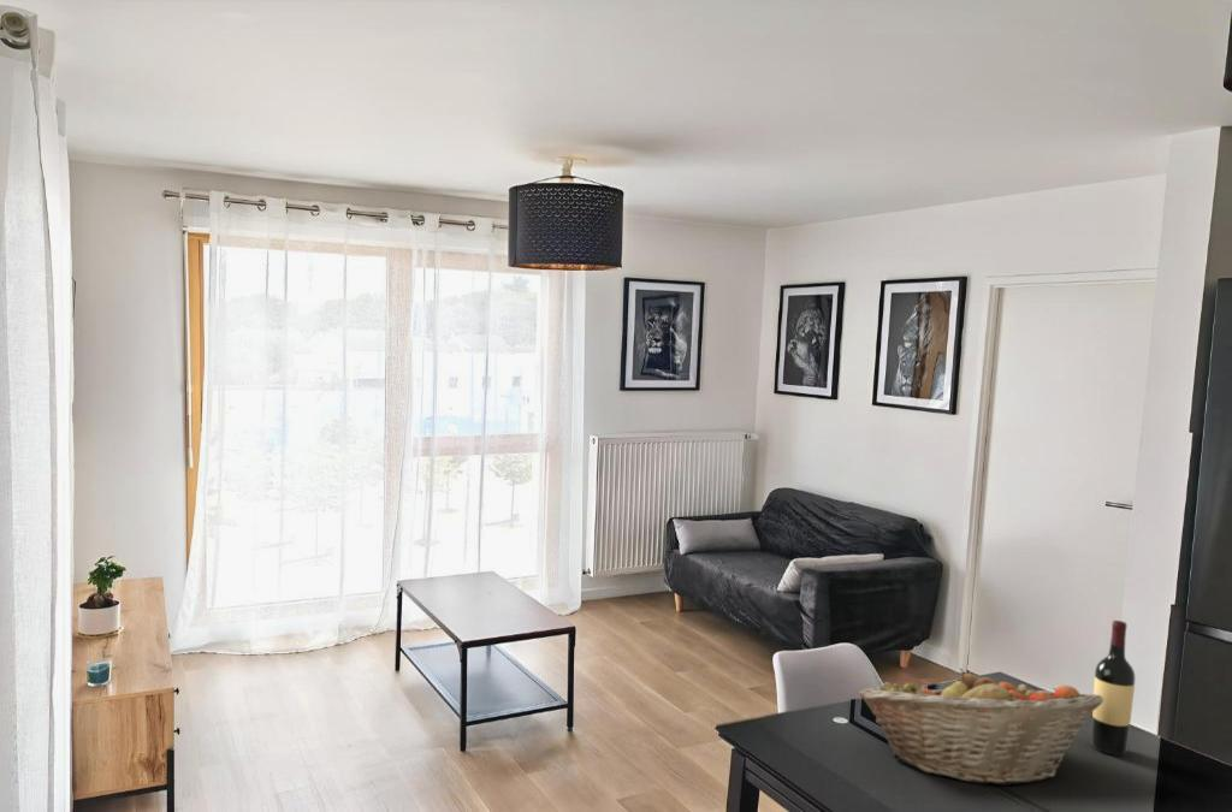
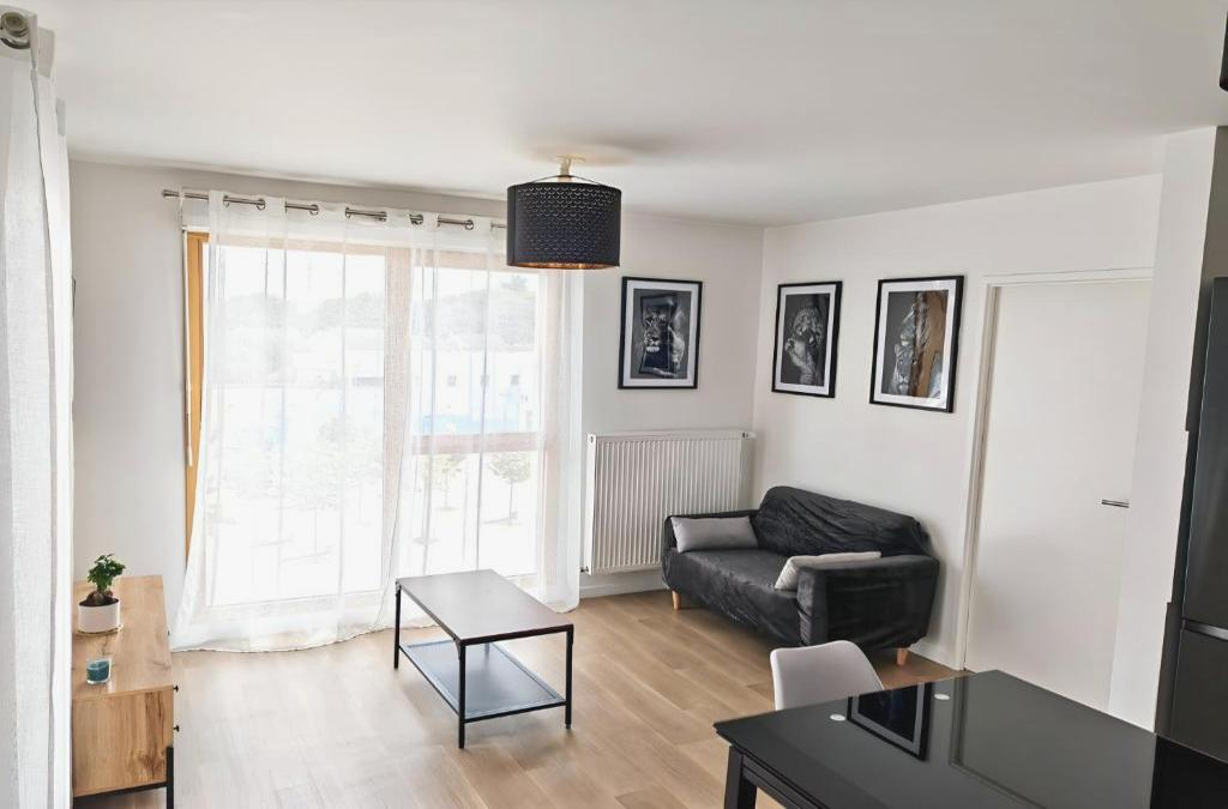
- wine bottle [1090,620,1136,757]
- fruit basket [858,666,1103,787]
